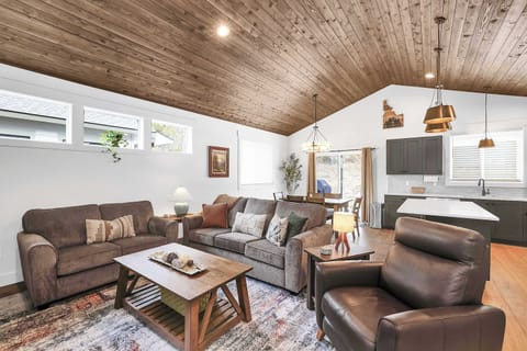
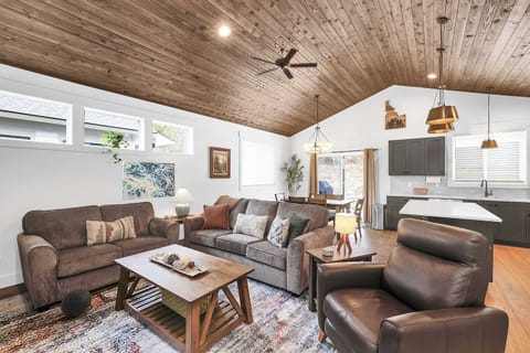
+ wall art [121,160,176,201]
+ ball [60,288,93,318]
+ ceiling fan [250,46,319,81]
